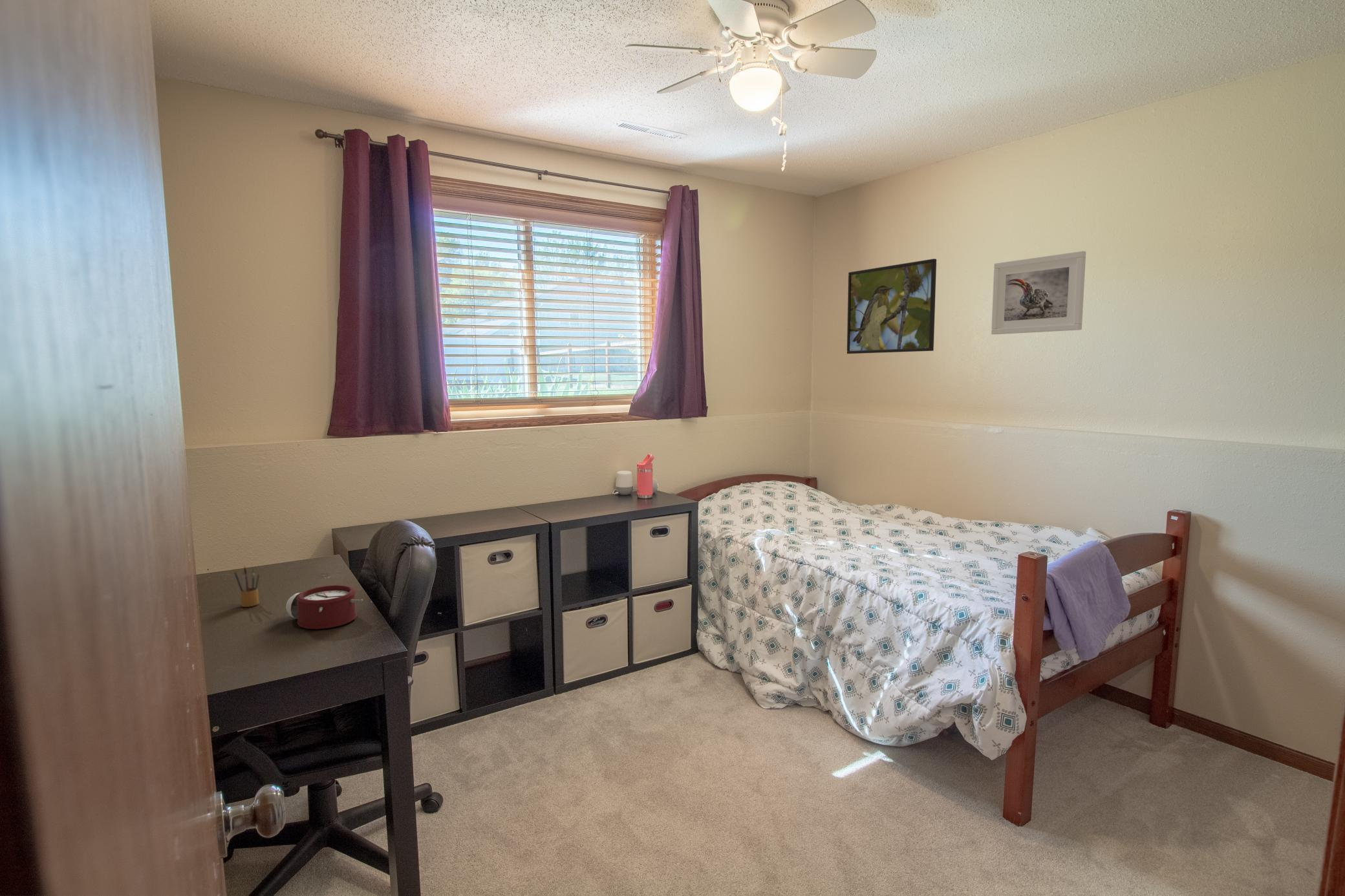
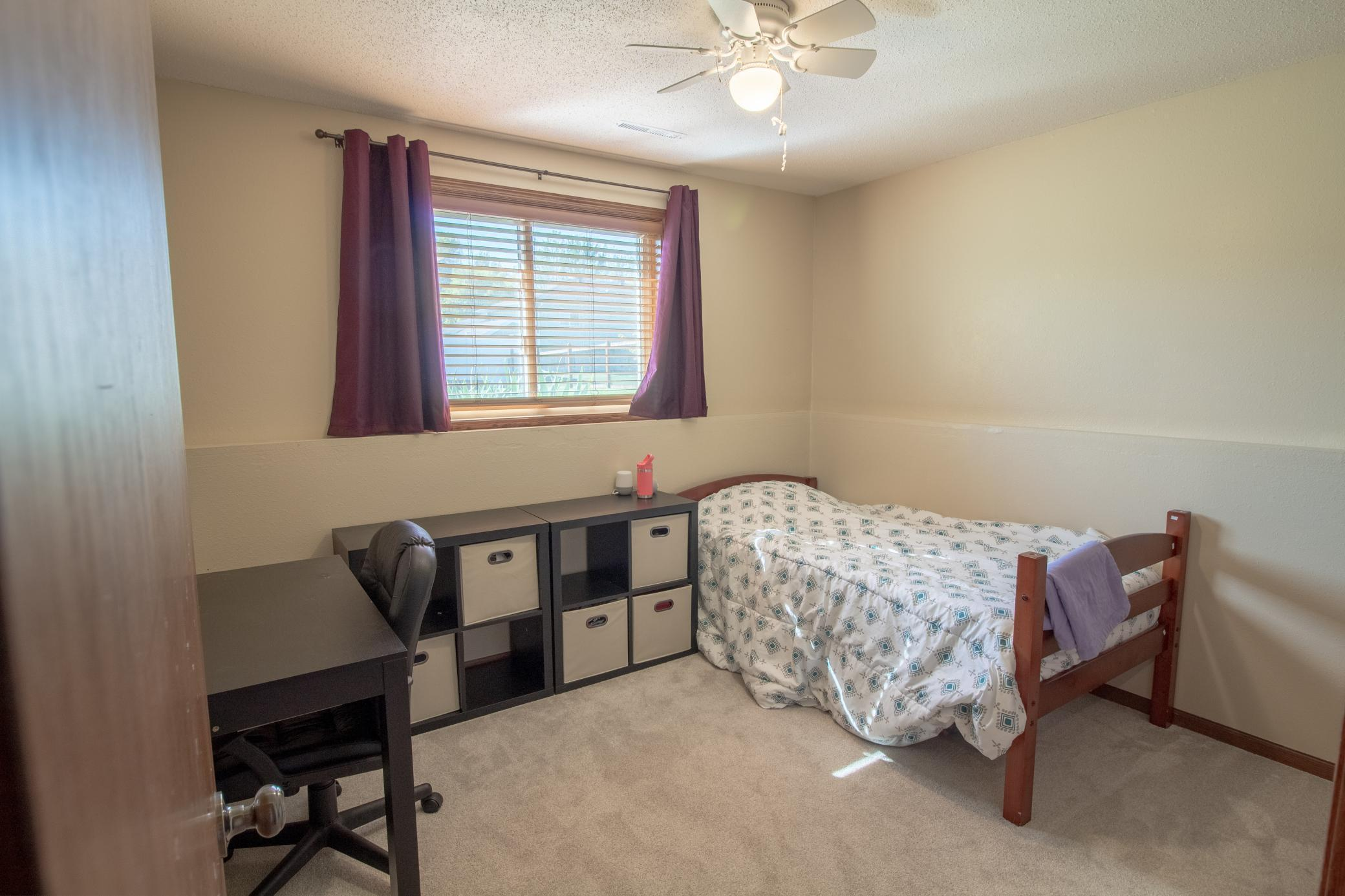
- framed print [991,250,1086,335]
- alarm clock [285,584,363,630]
- pencil box [233,565,260,608]
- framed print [846,258,937,354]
